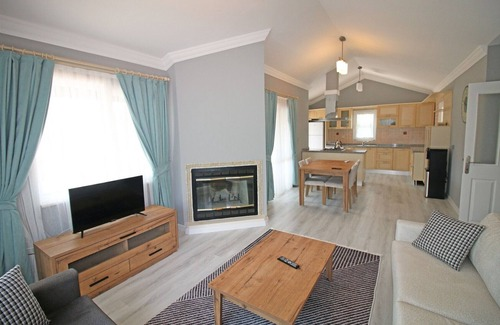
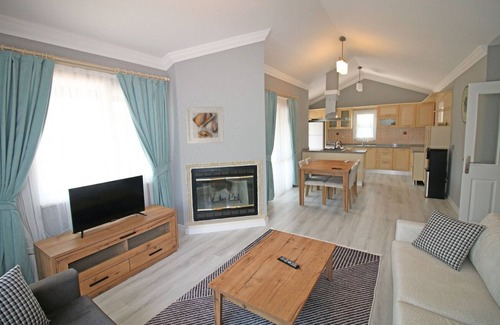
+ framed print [185,106,225,145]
